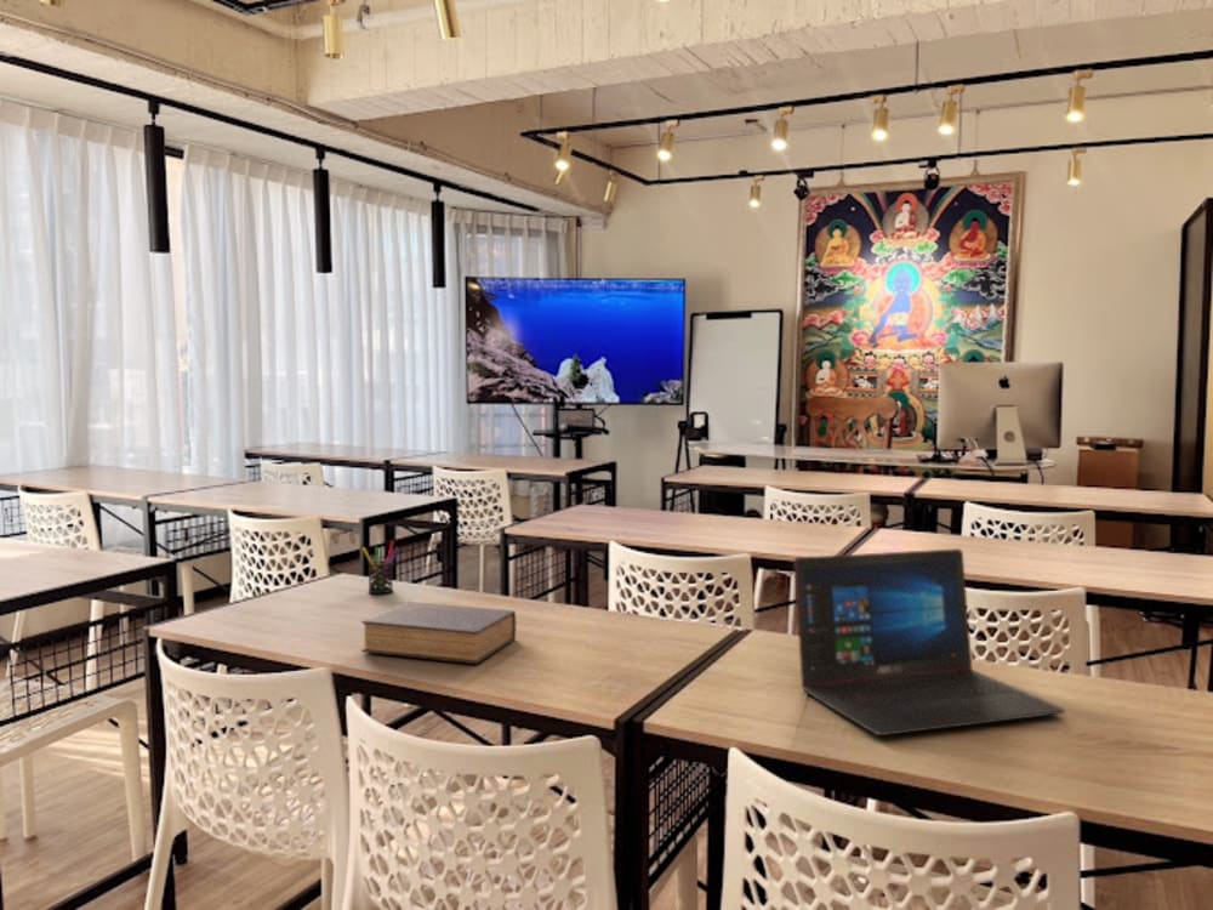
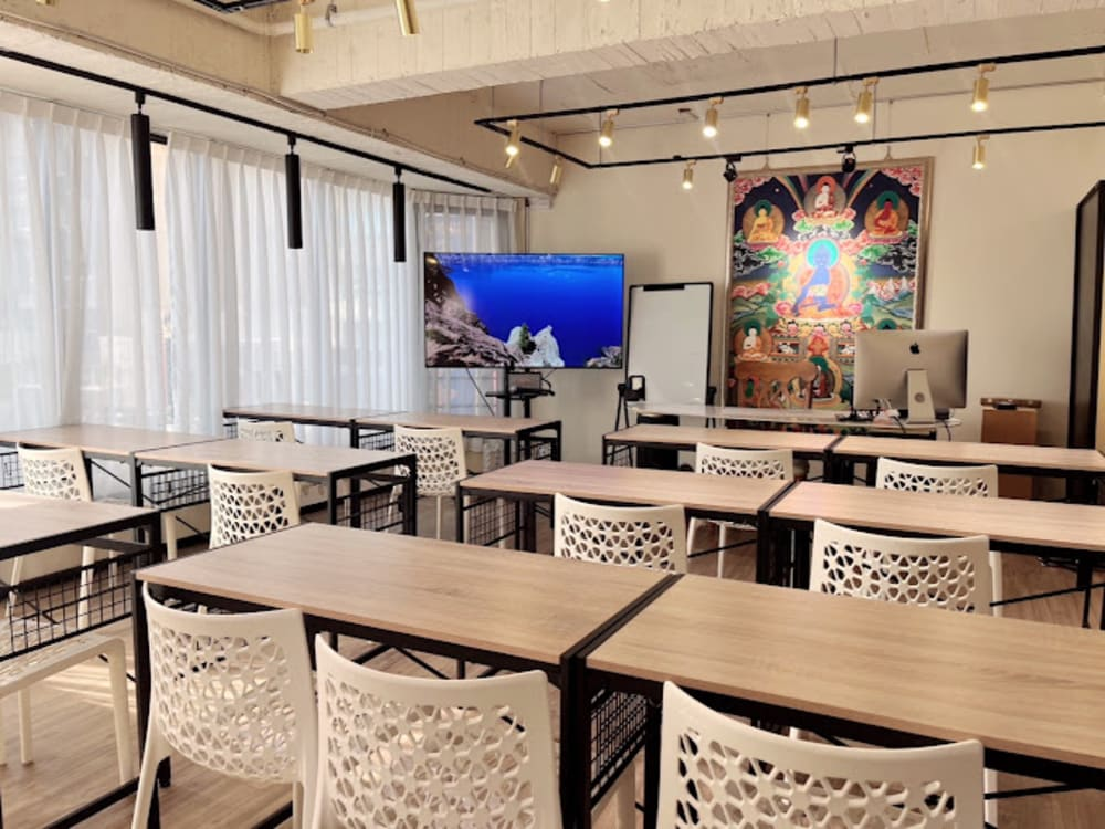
- pen holder [361,540,400,595]
- book [360,601,517,665]
- laptop [792,547,1066,736]
